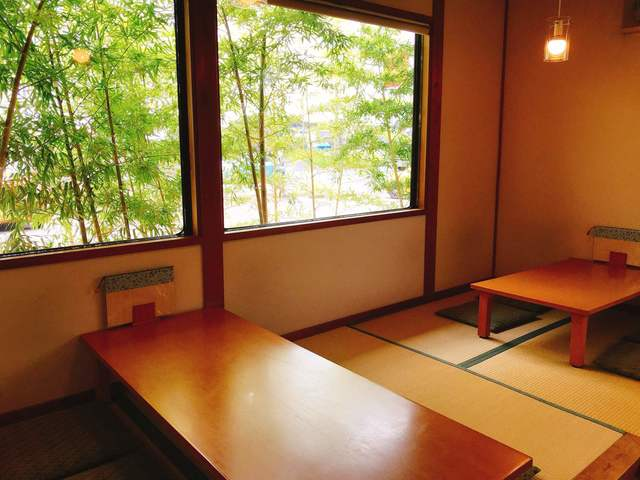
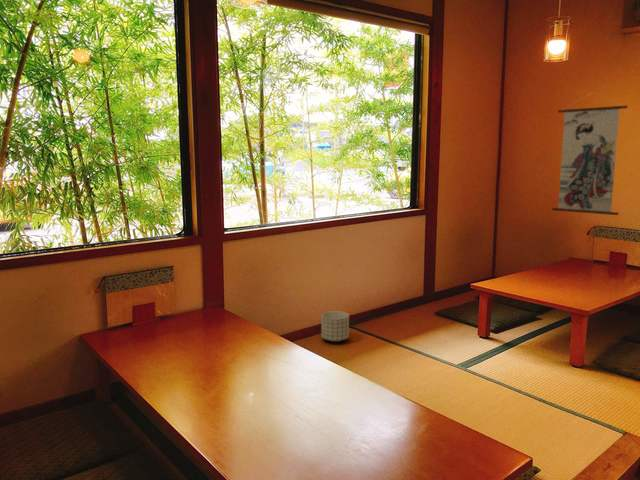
+ planter [320,310,350,343]
+ wall scroll [551,91,629,216]
